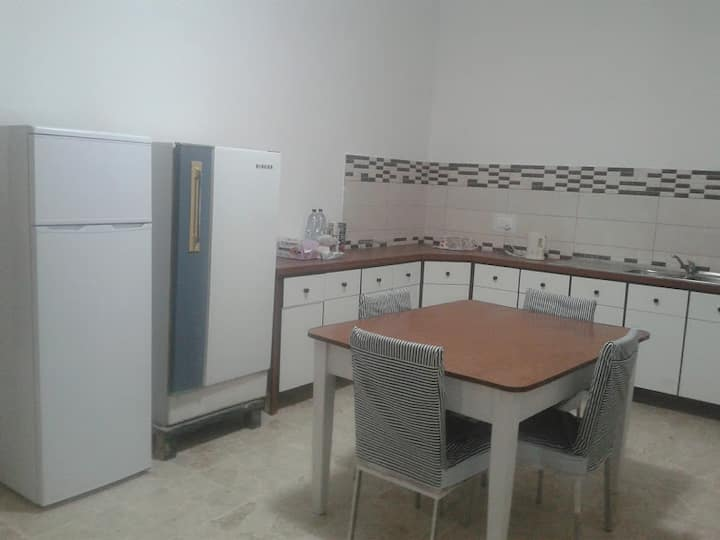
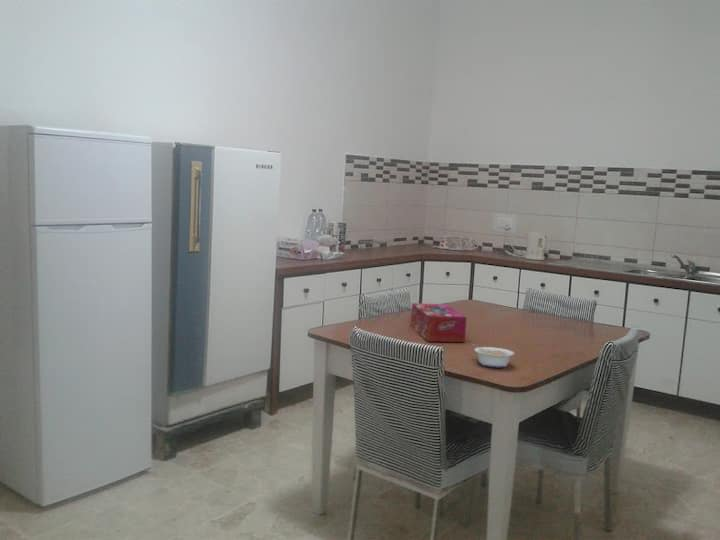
+ tissue box [410,302,468,343]
+ legume [471,342,515,368]
